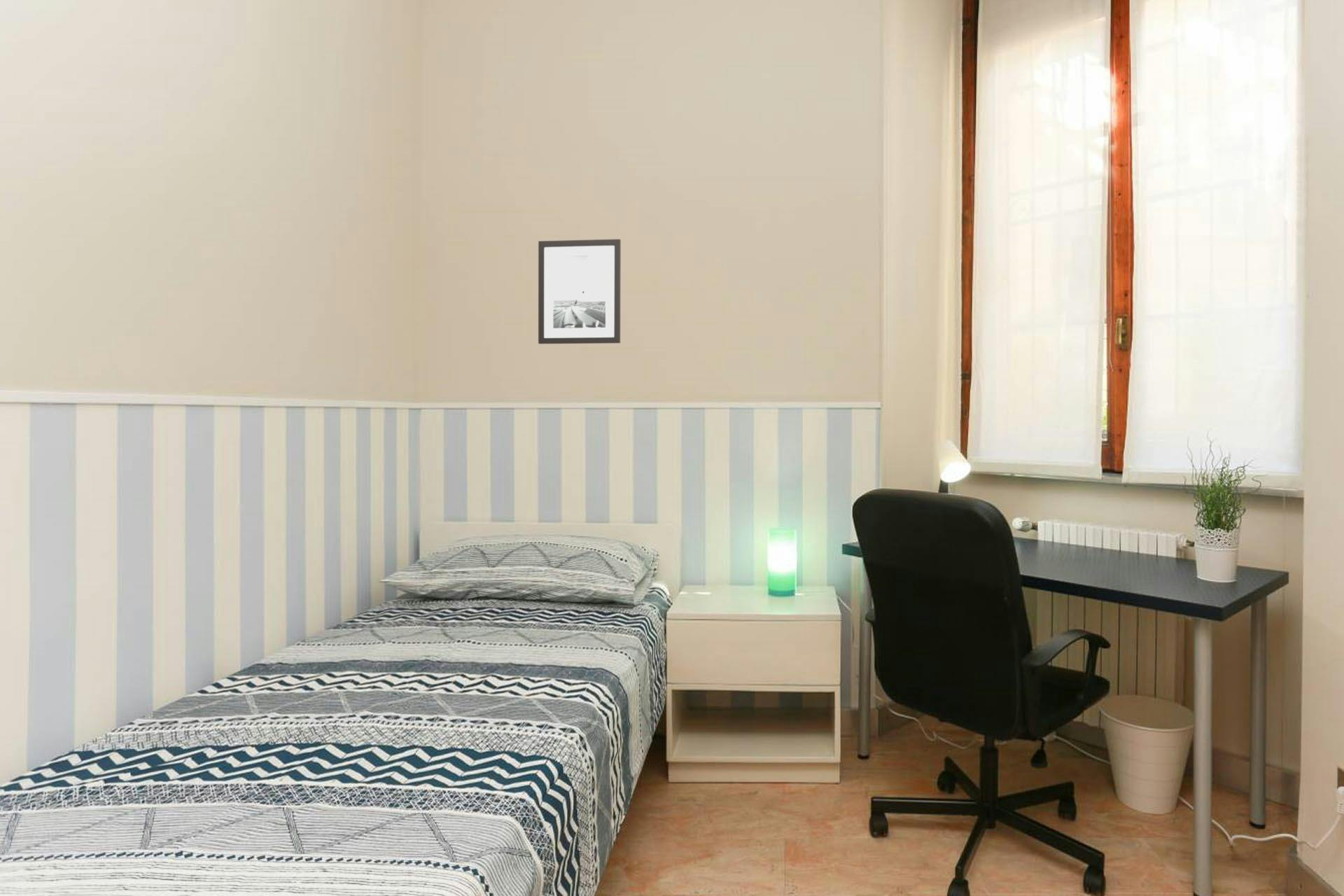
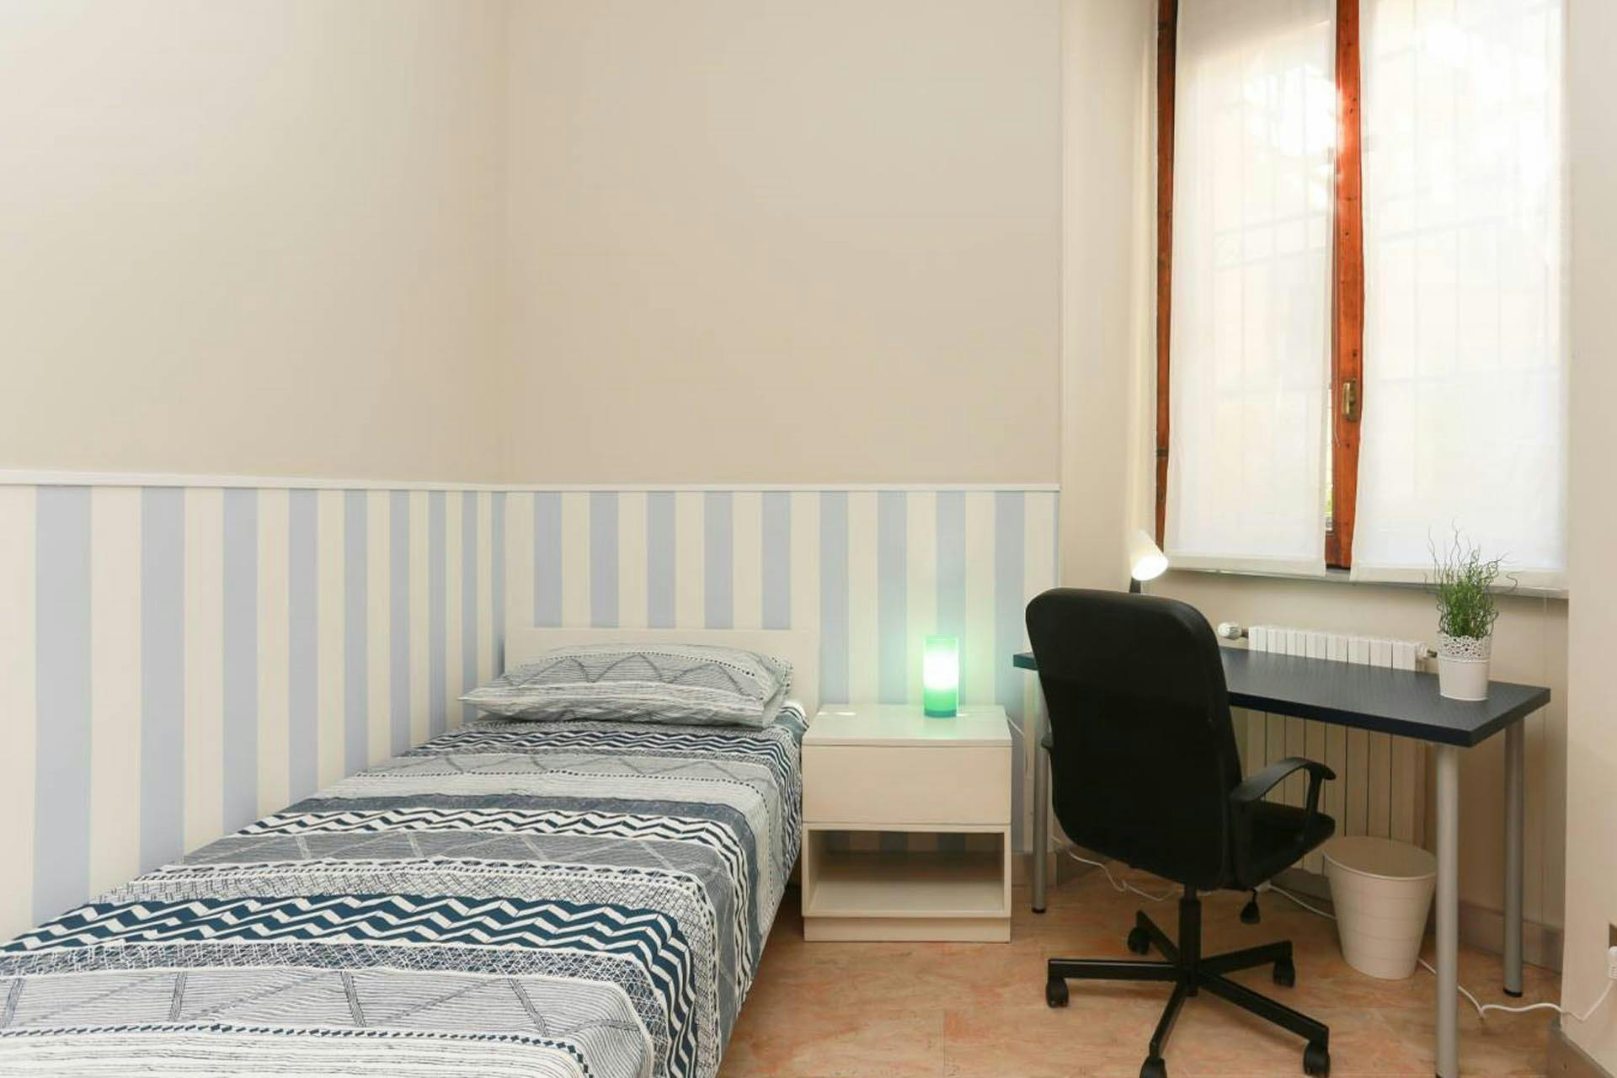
- wall art [538,239,622,344]
